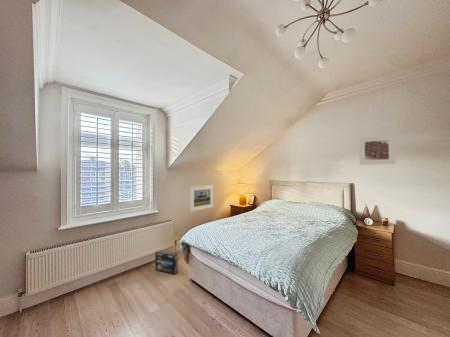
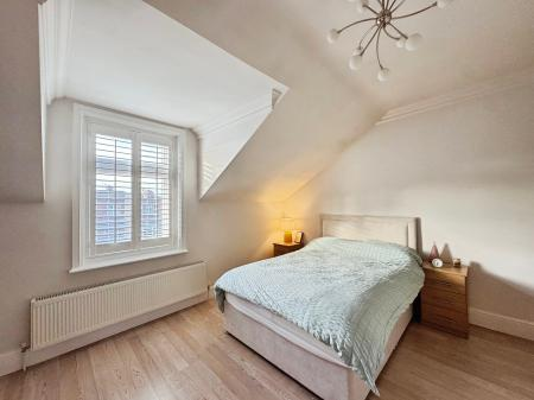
- box [154,249,179,275]
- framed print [189,184,214,212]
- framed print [358,133,396,166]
